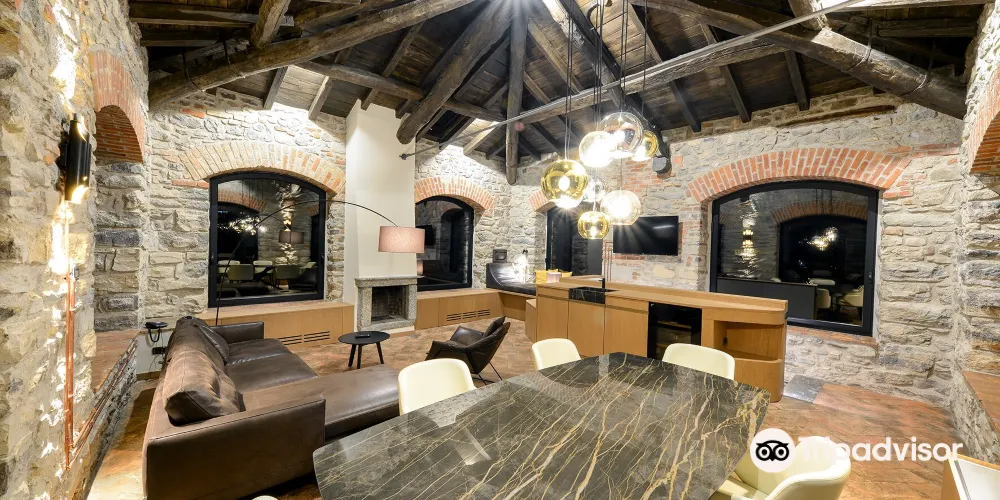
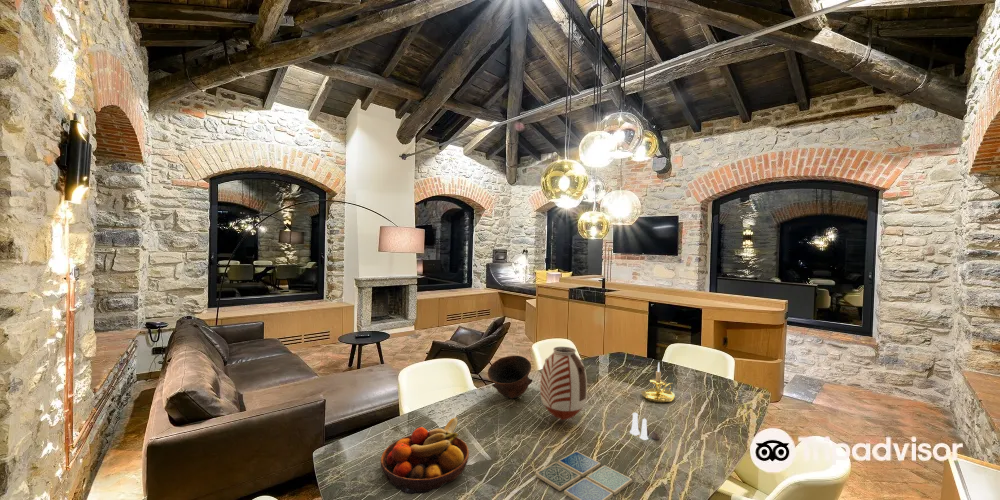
+ drink coaster [534,450,633,500]
+ candle holder [640,361,676,404]
+ bowl [487,355,534,400]
+ vase [539,346,588,421]
+ fruit bowl [379,416,470,495]
+ salt and pepper shaker set [629,412,661,441]
